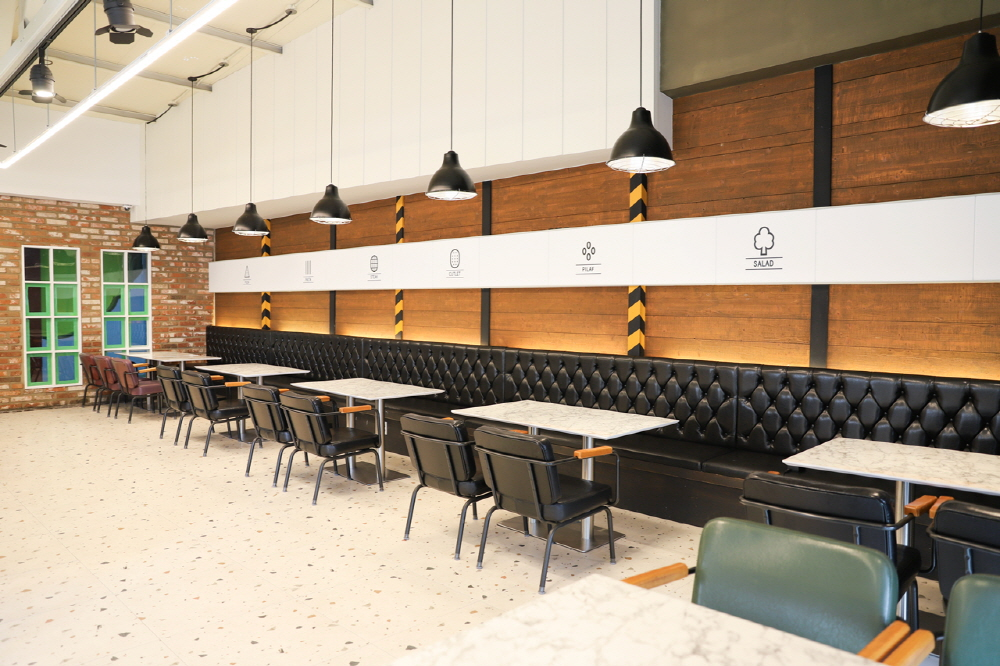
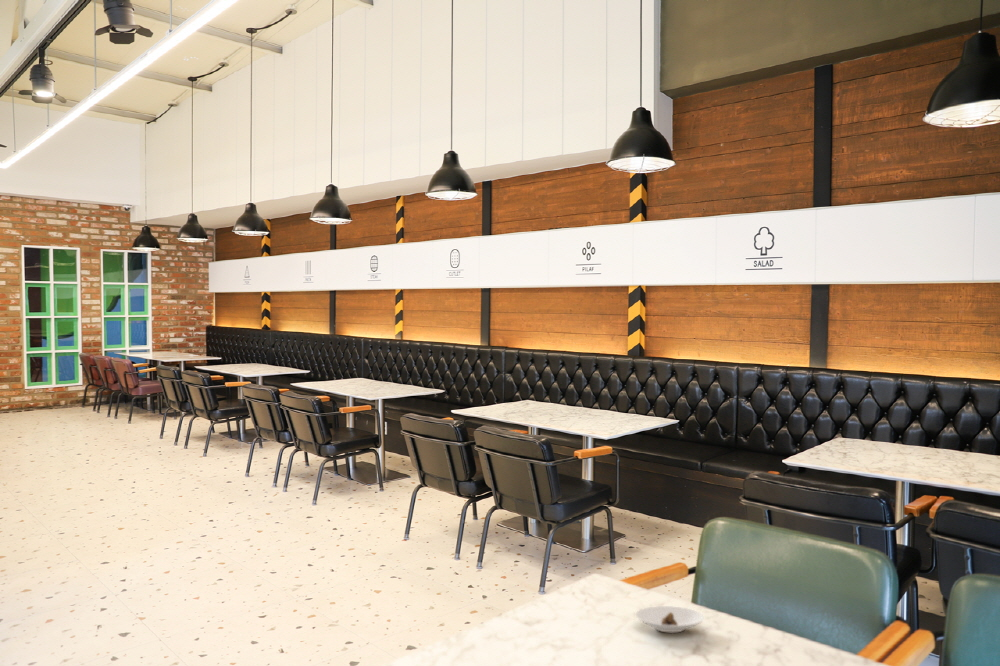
+ saucer [634,605,705,634]
